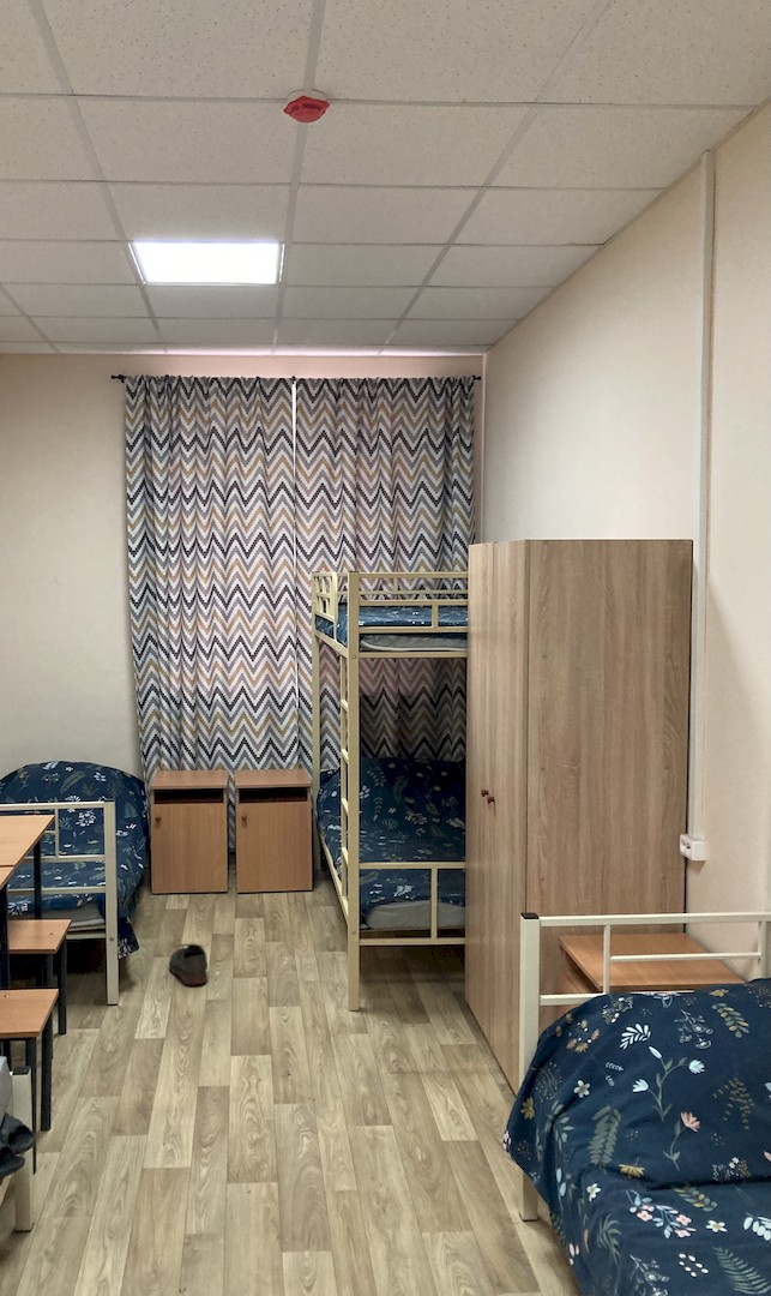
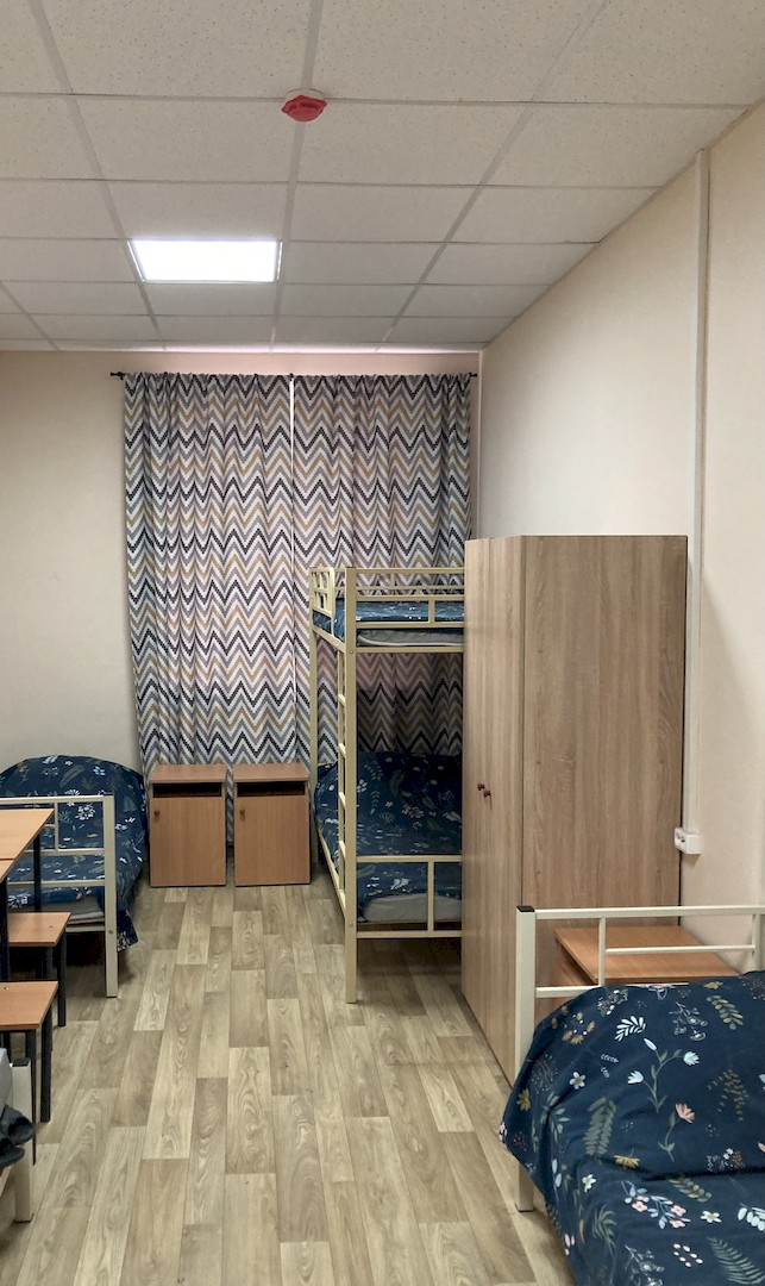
- shoe [168,943,209,985]
